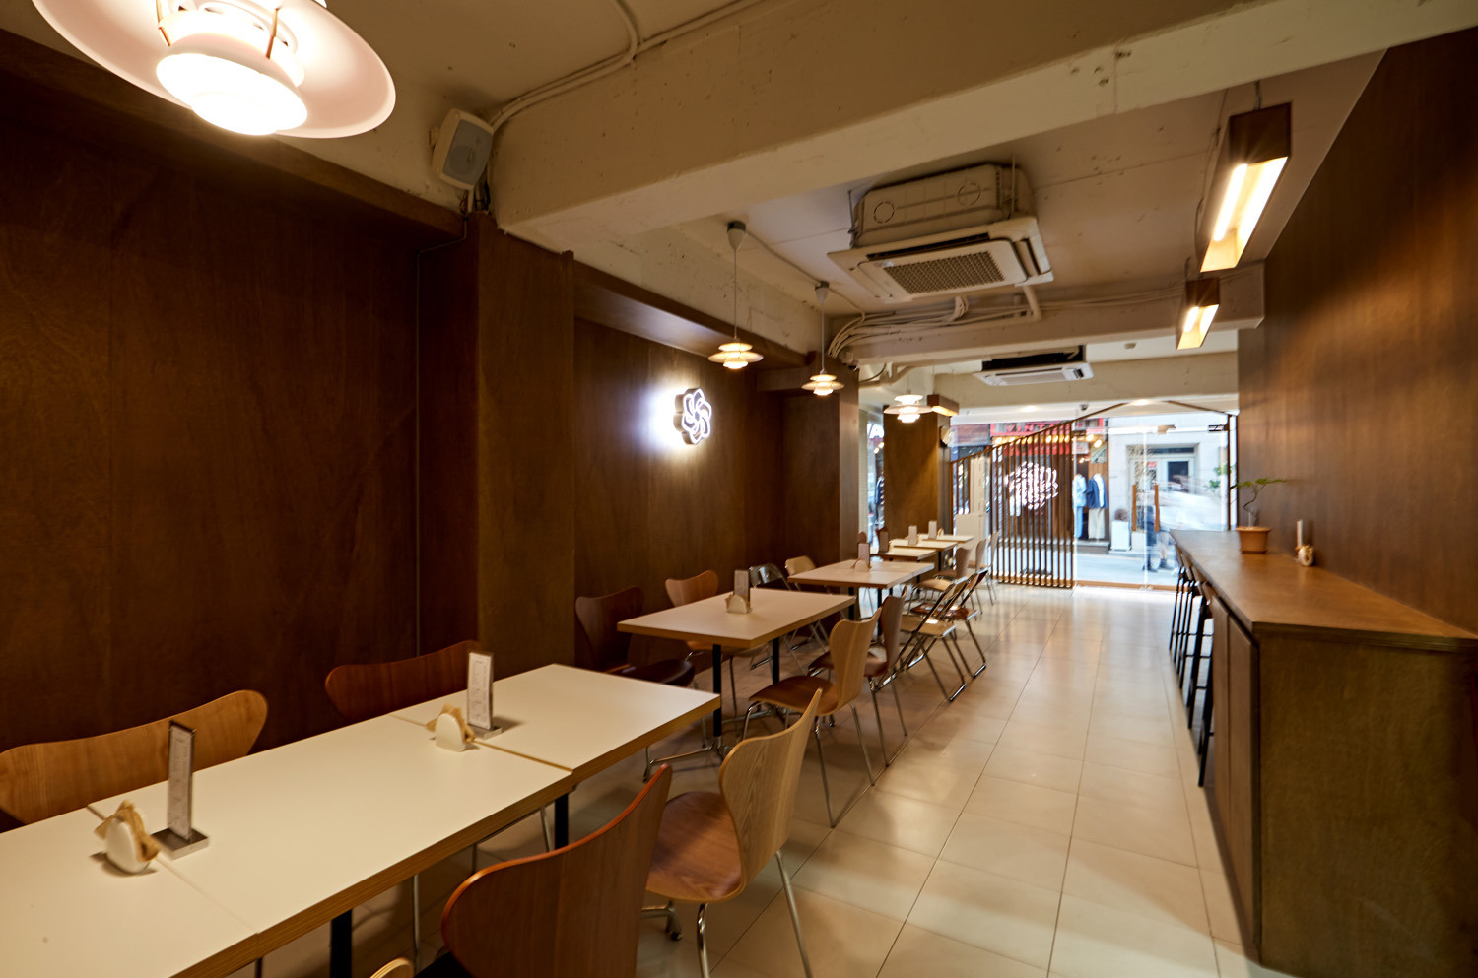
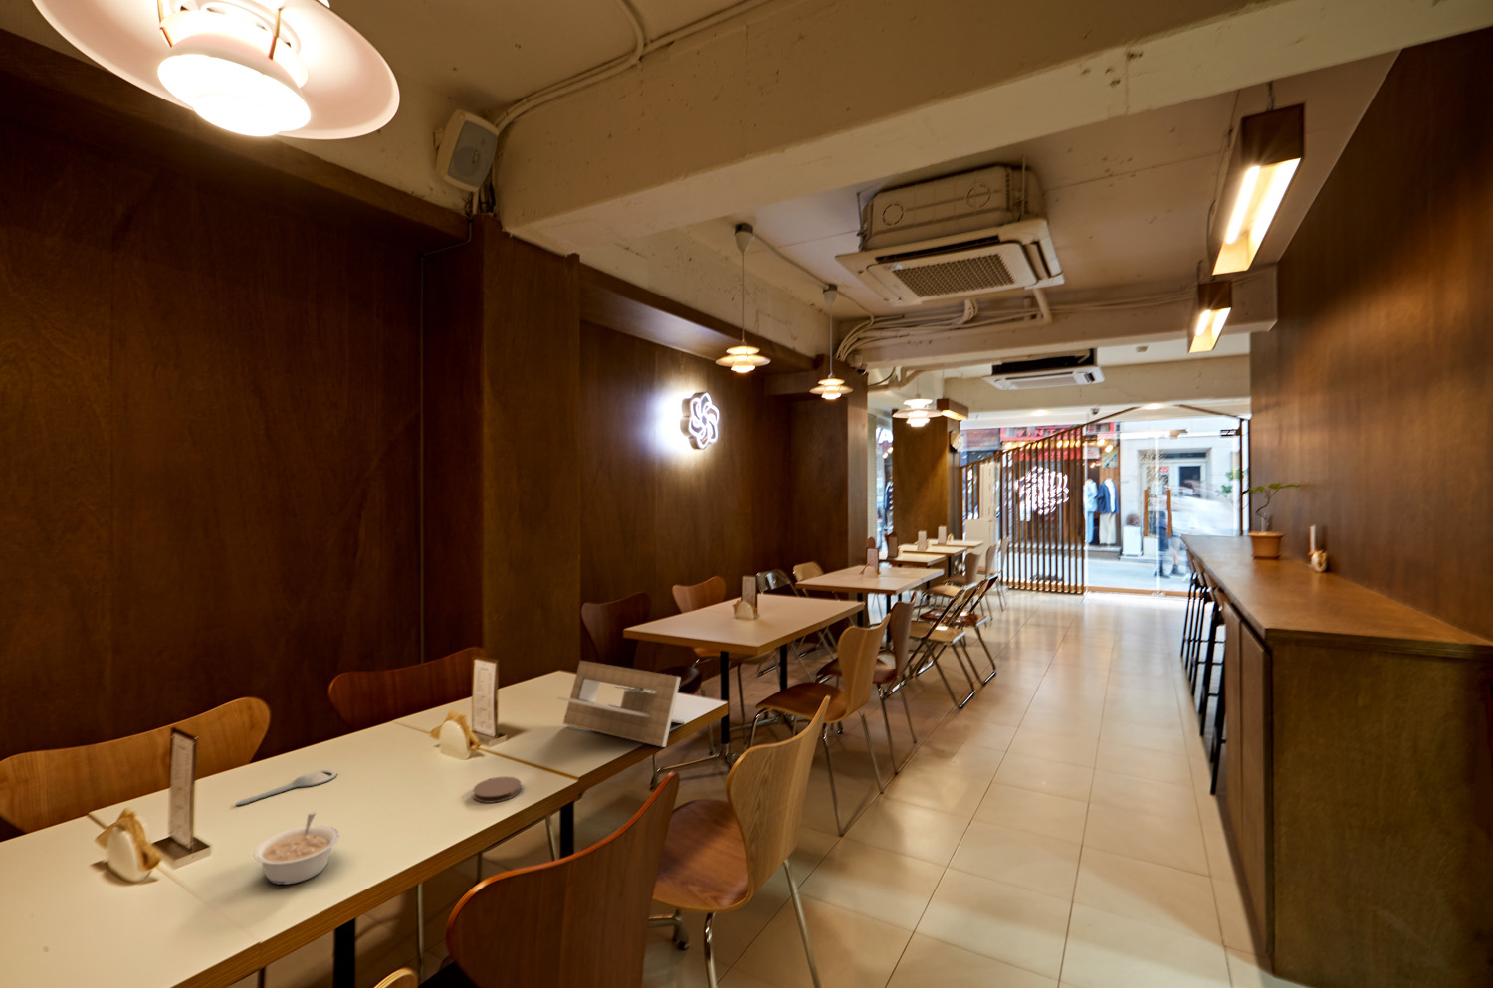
+ key [235,769,339,807]
+ architectural model [557,659,686,749]
+ coaster [472,775,522,804]
+ legume [253,810,341,885]
